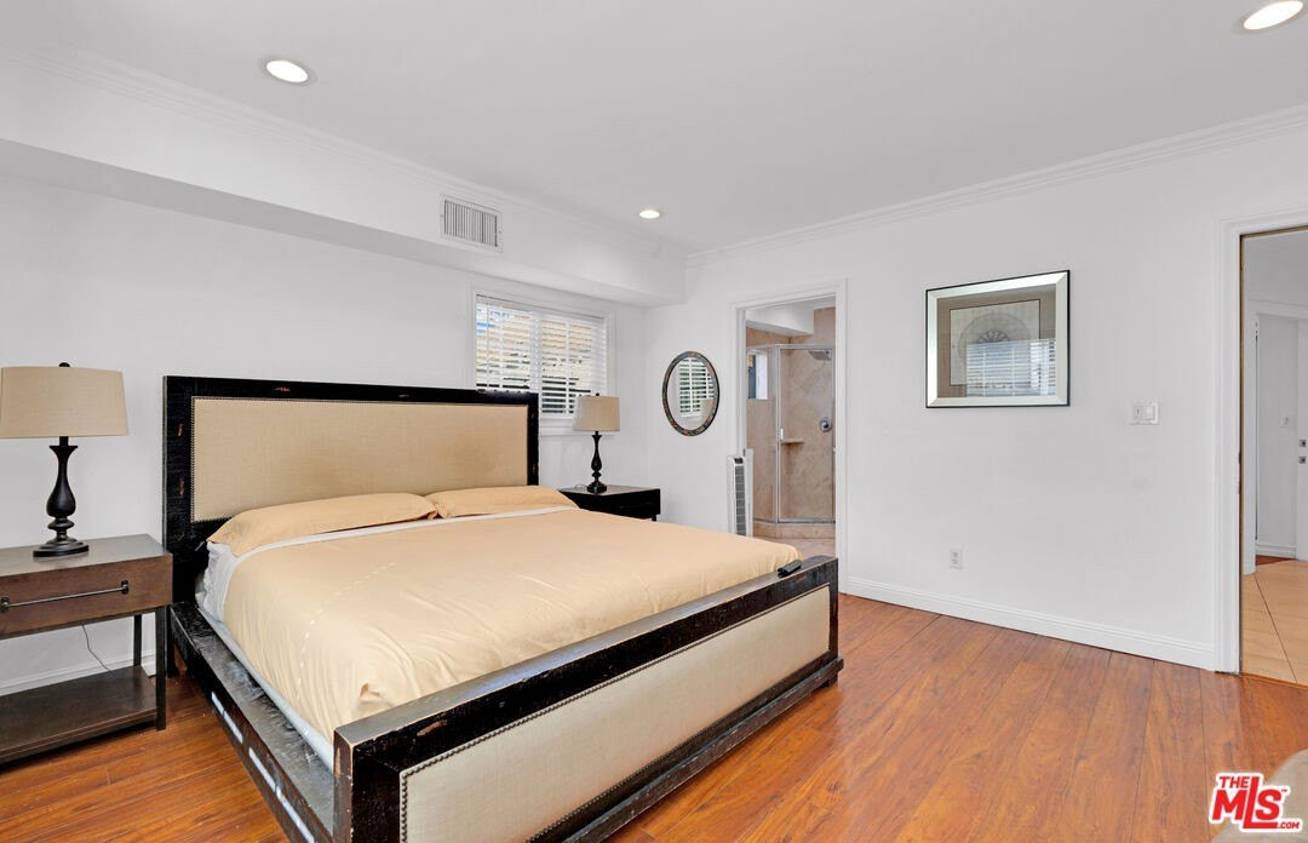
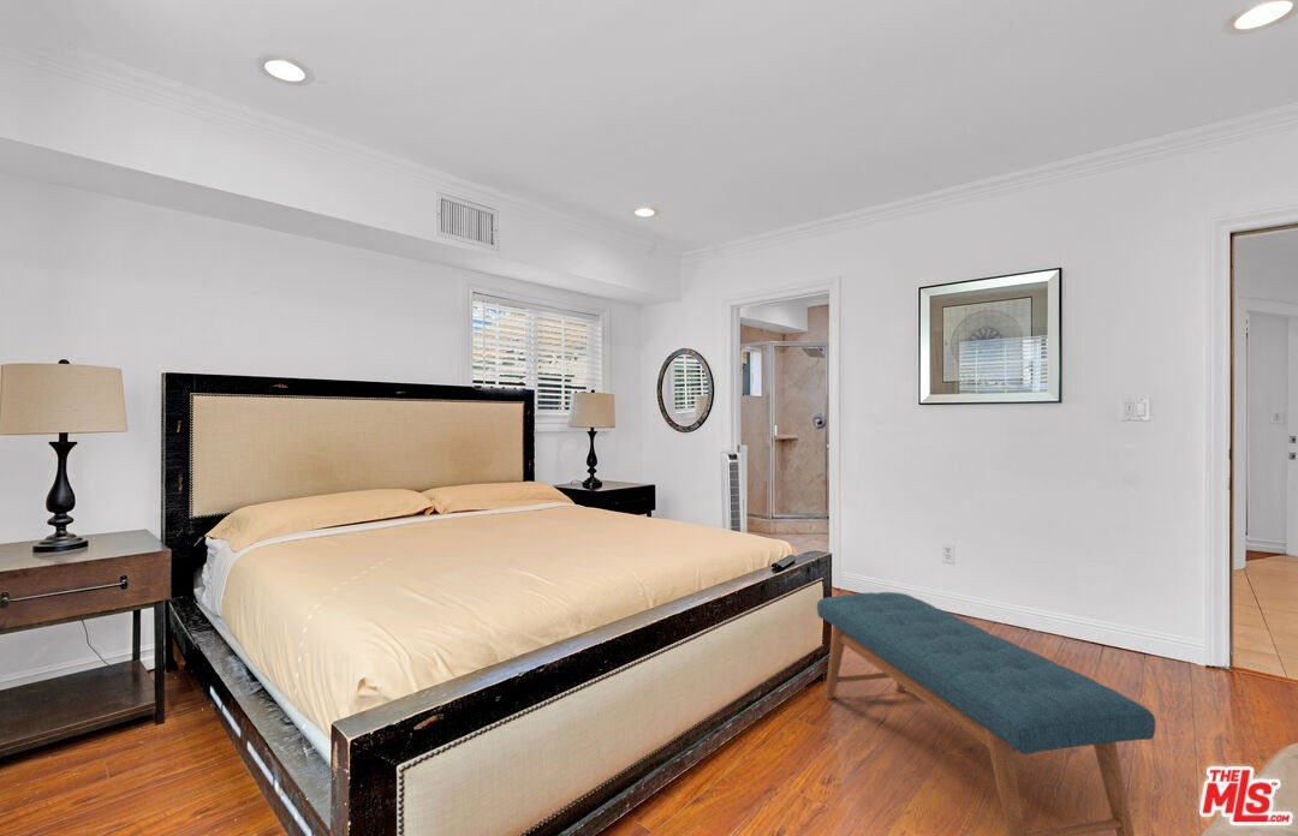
+ bench [816,591,1156,836]
